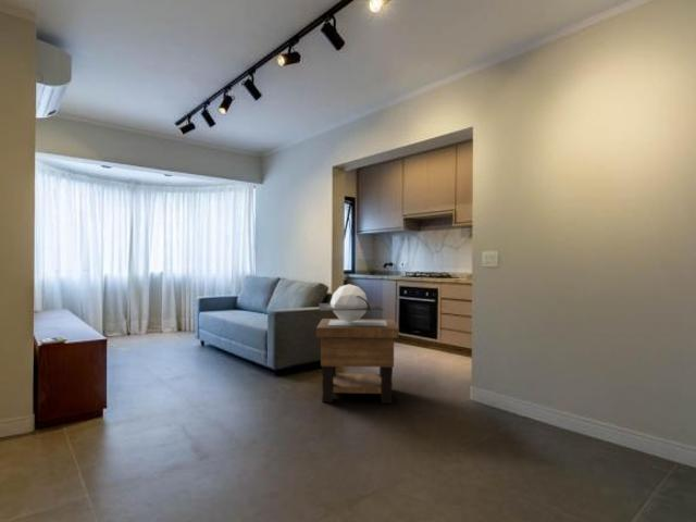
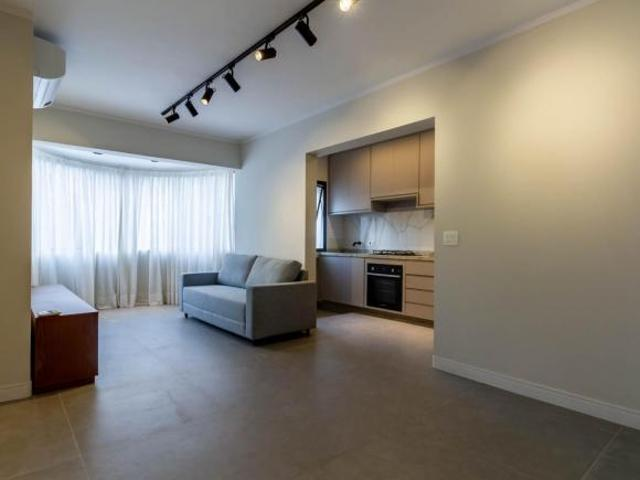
- table lamp [318,283,384,322]
- side table [315,318,400,405]
